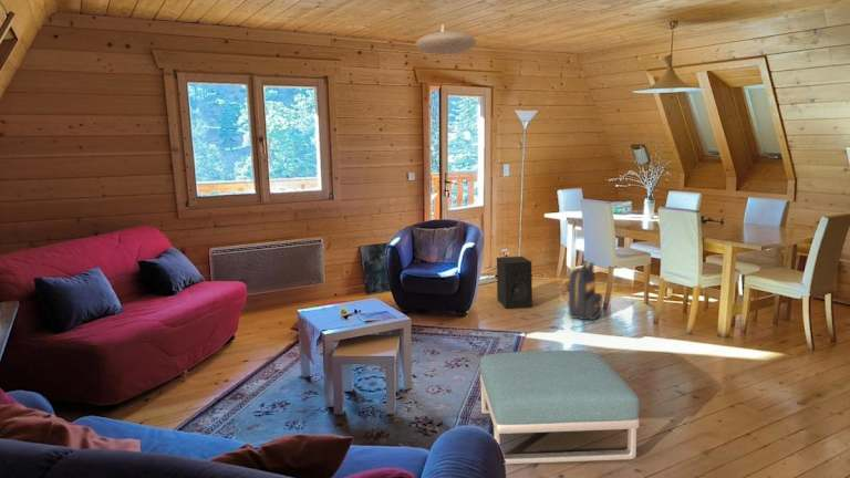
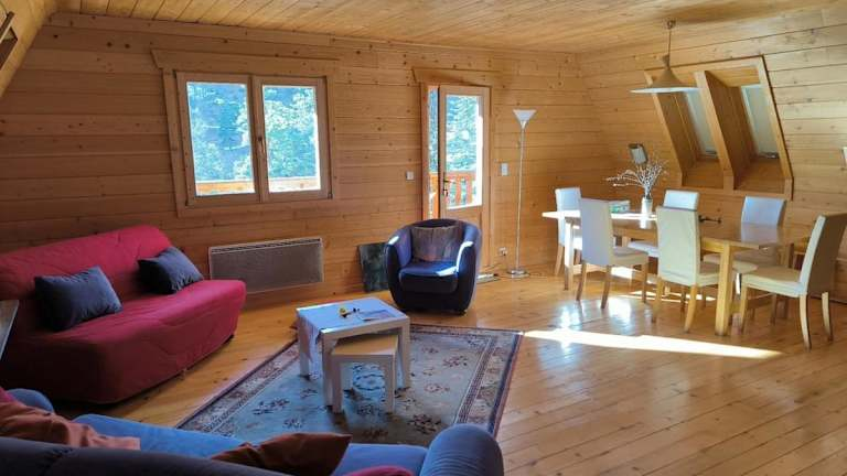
- ceiling light [415,24,477,55]
- speaker [496,256,533,310]
- footstool [479,350,641,465]
- backpack [559,261,603,321]
